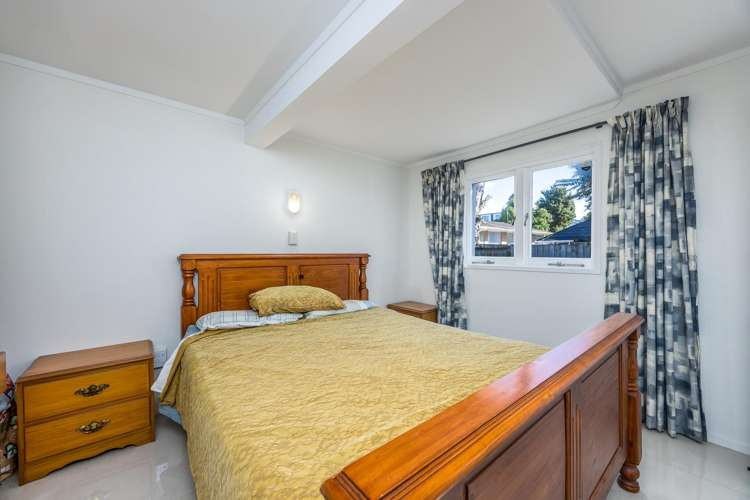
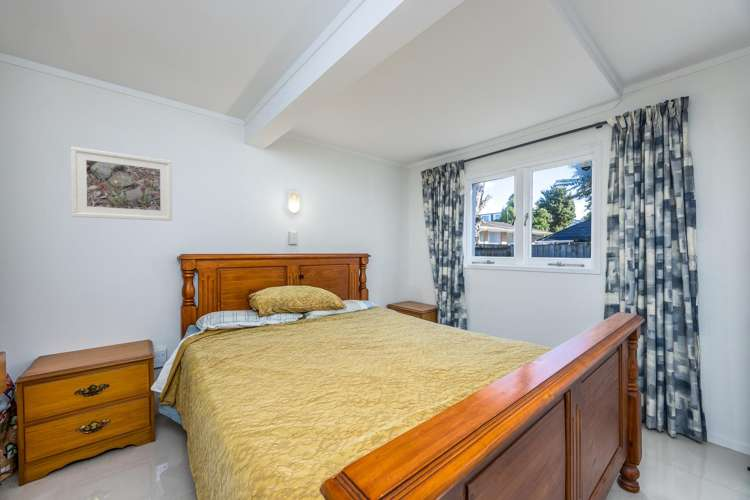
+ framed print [70,146,173,222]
